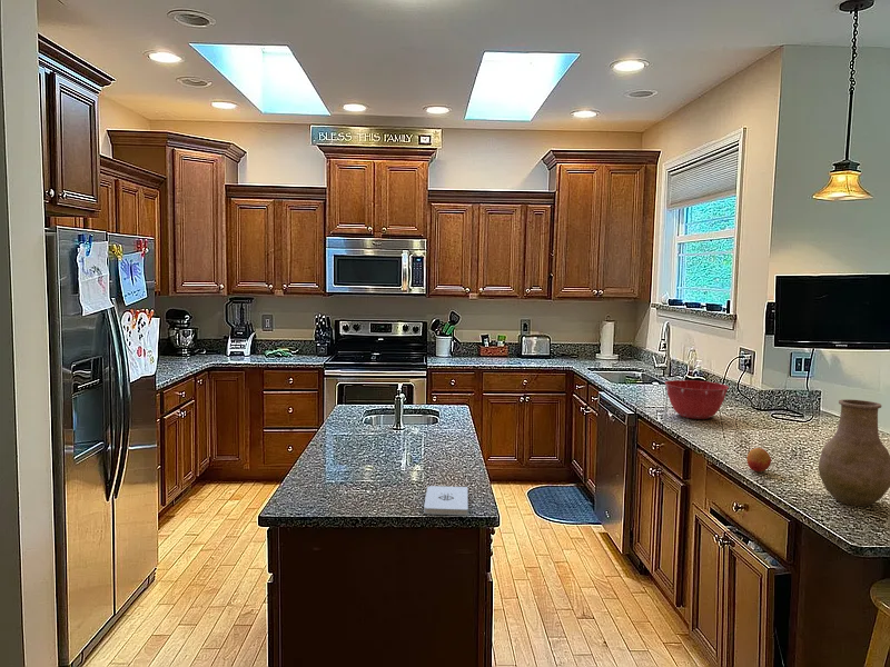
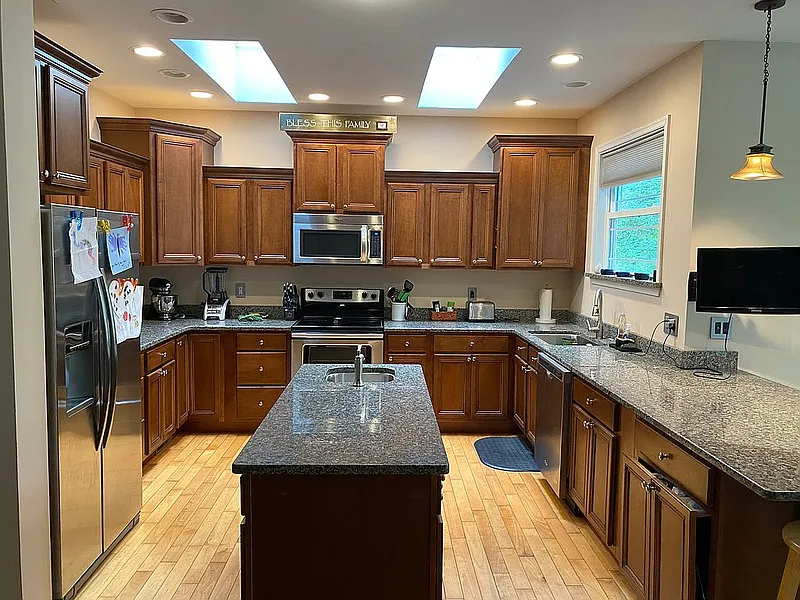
- mixing bowl [664,379,730,420]
- vase [818,398,890,507]
- notepad [423,485,469,516]
- fruit [745,447,772,472]
